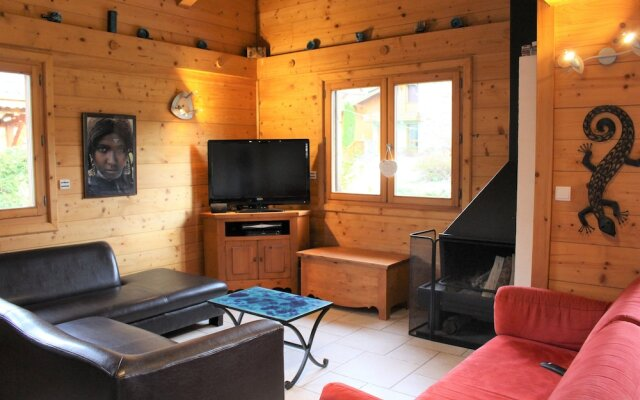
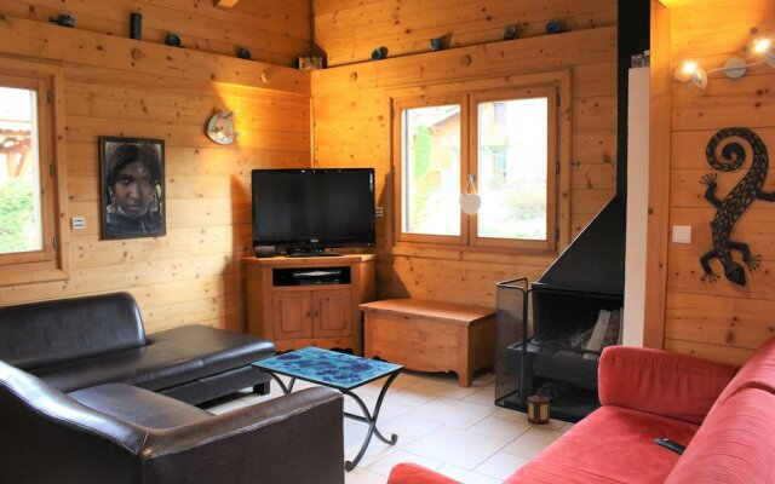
+ lantern [527,391,551,425]
